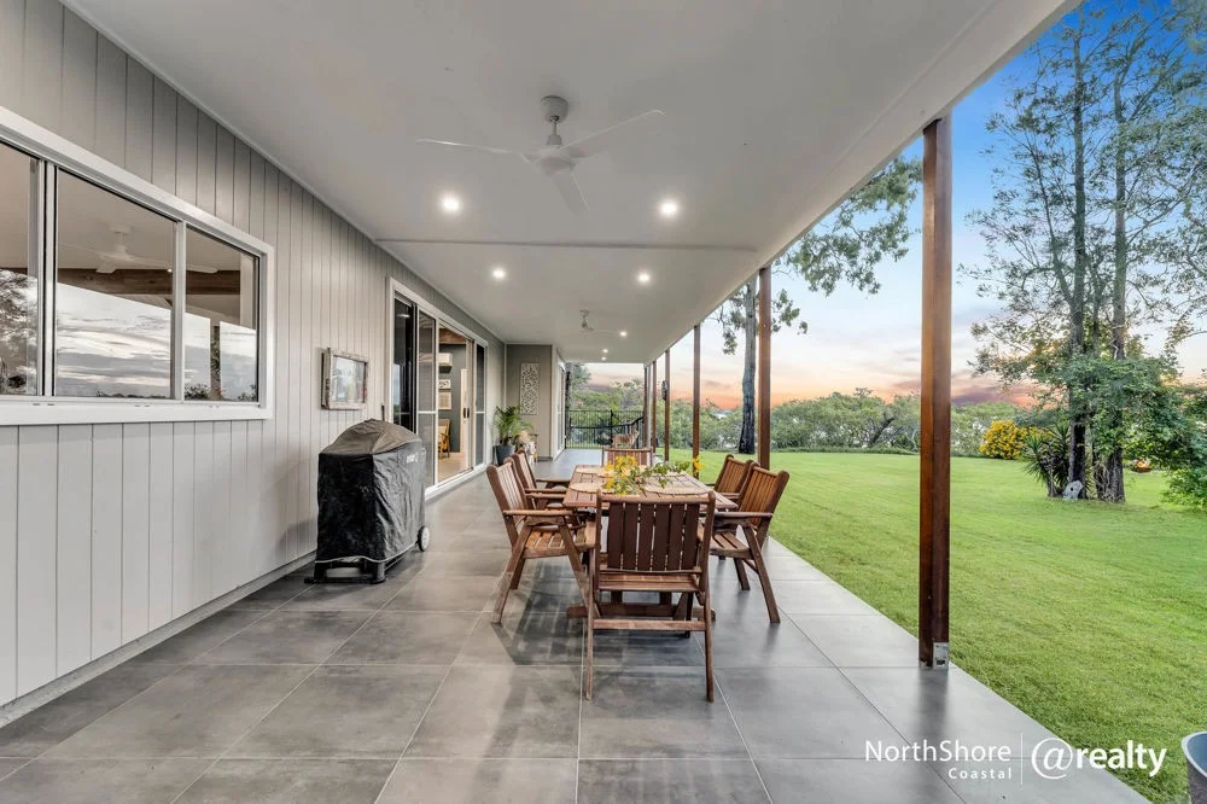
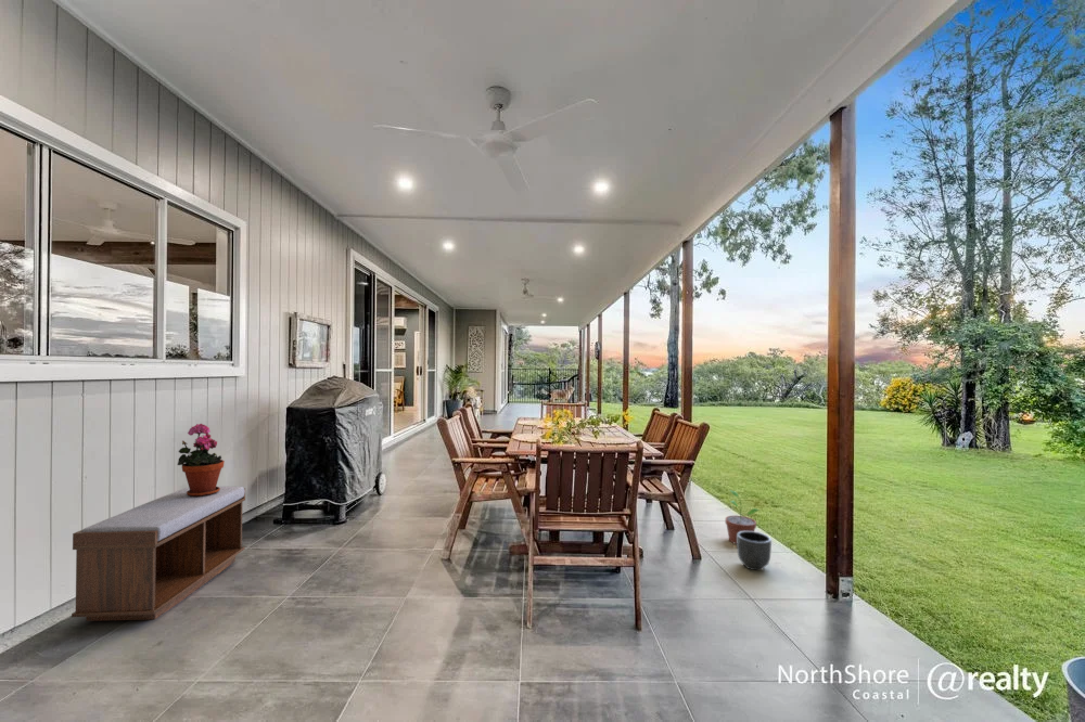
+ bench [71,486,246,622]
+ potted plant [725,489,761,545]
+ potted plant [176,423,226,497]
+ planter [736,531,773,571]
